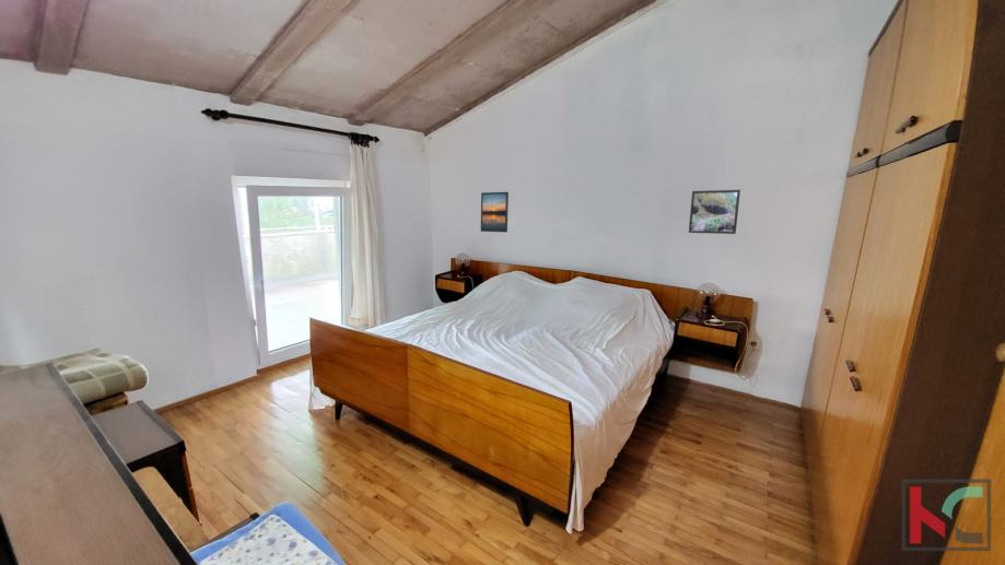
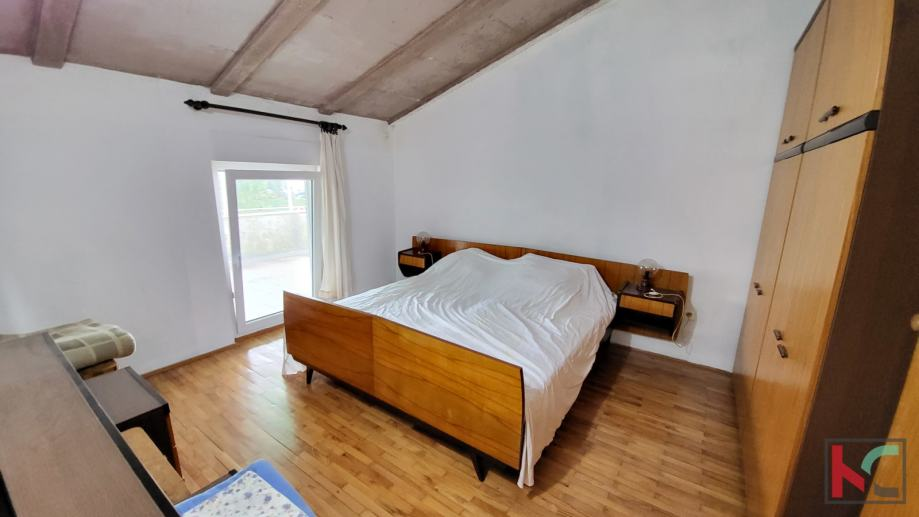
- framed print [480,191,510,233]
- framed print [688,189,741,235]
